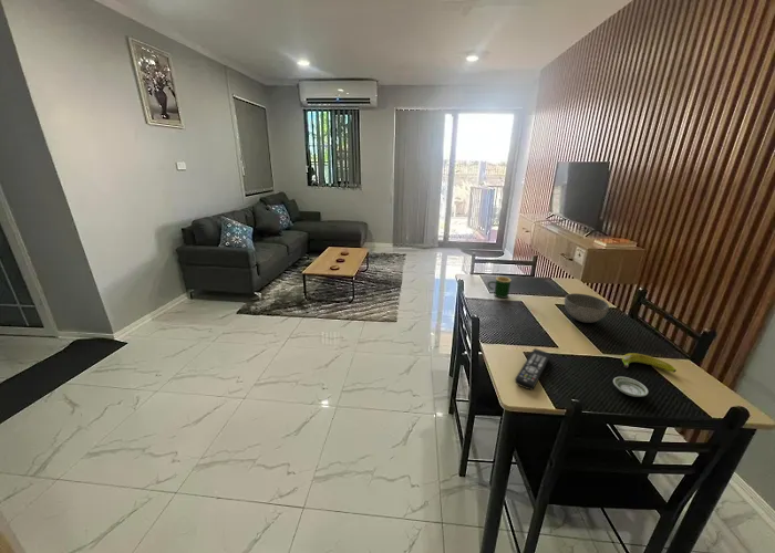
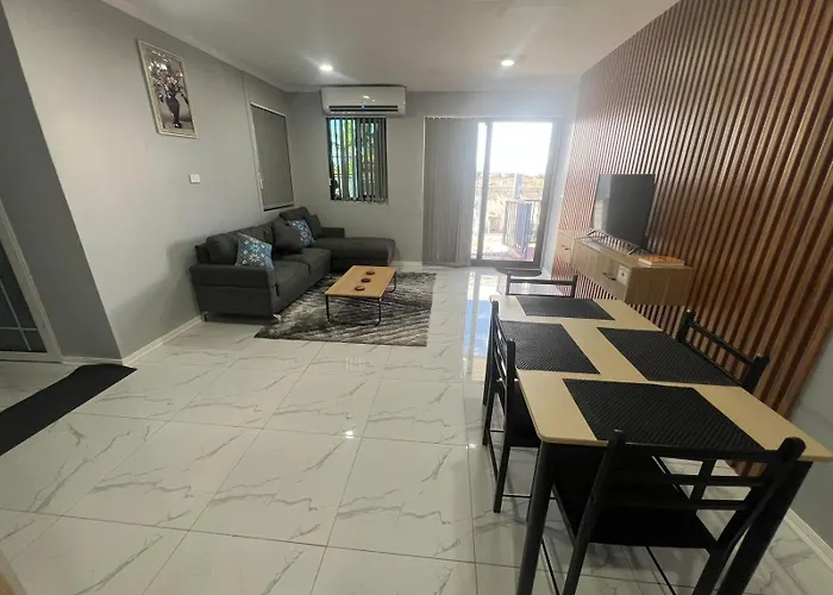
- bowl [564,292,610,324]
- mug [487,275,513,299]
- saucer [612,376,649,398]
- banana [621,352,678,374]
- remote control [514,347,551,390]
